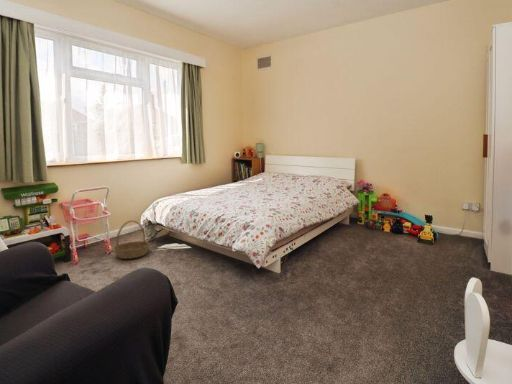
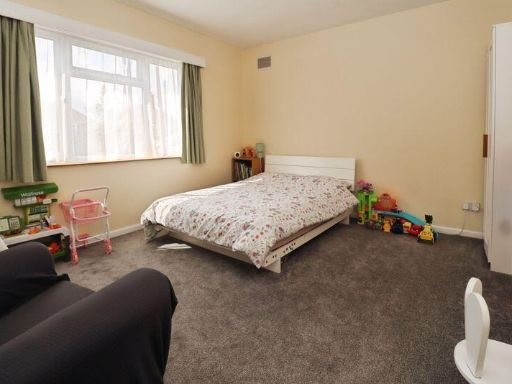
- basket [112,220,151,260]
